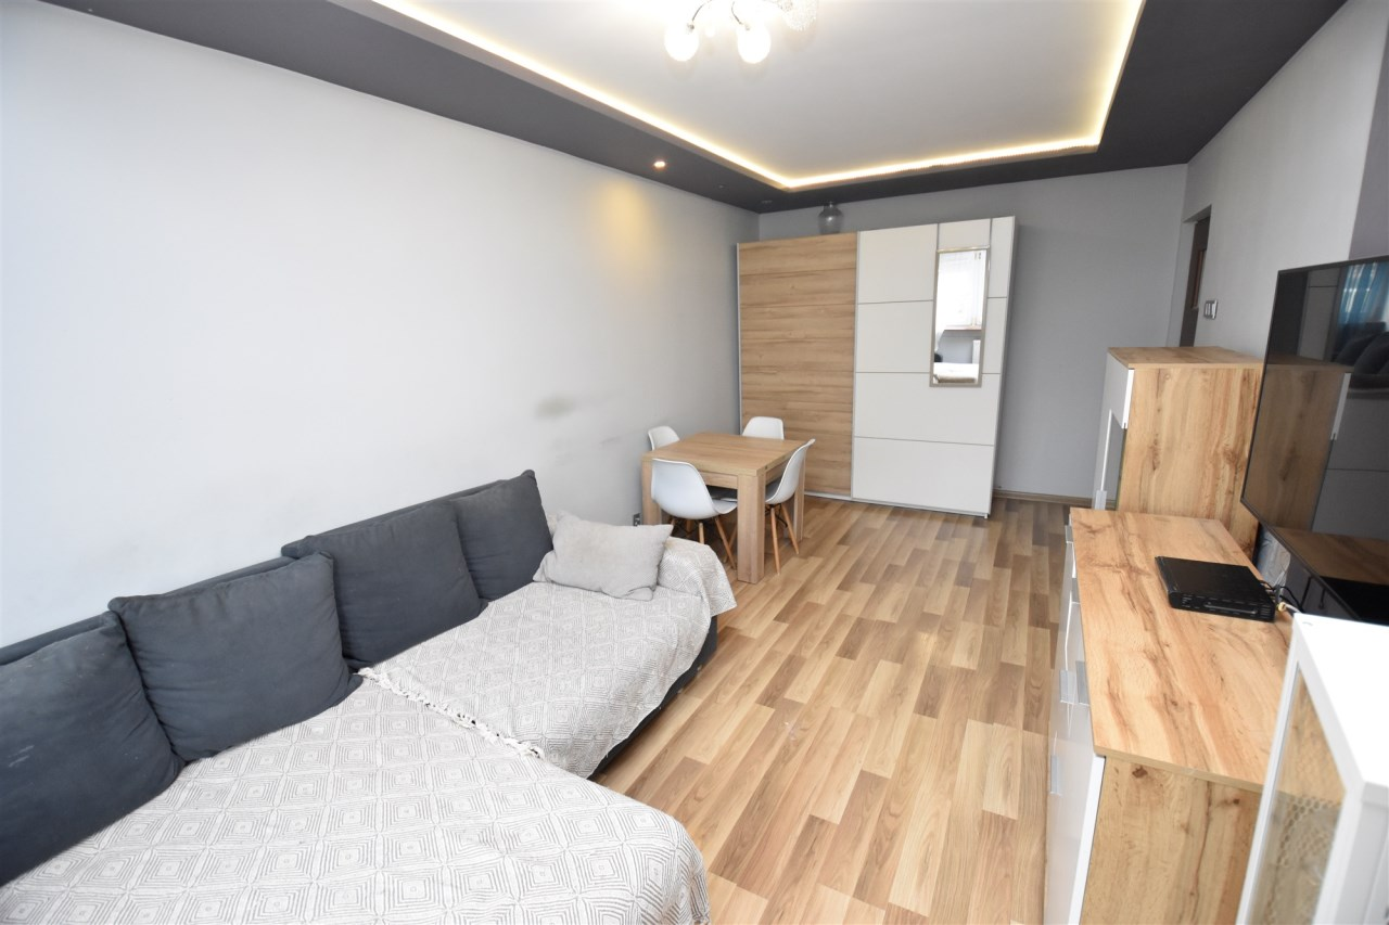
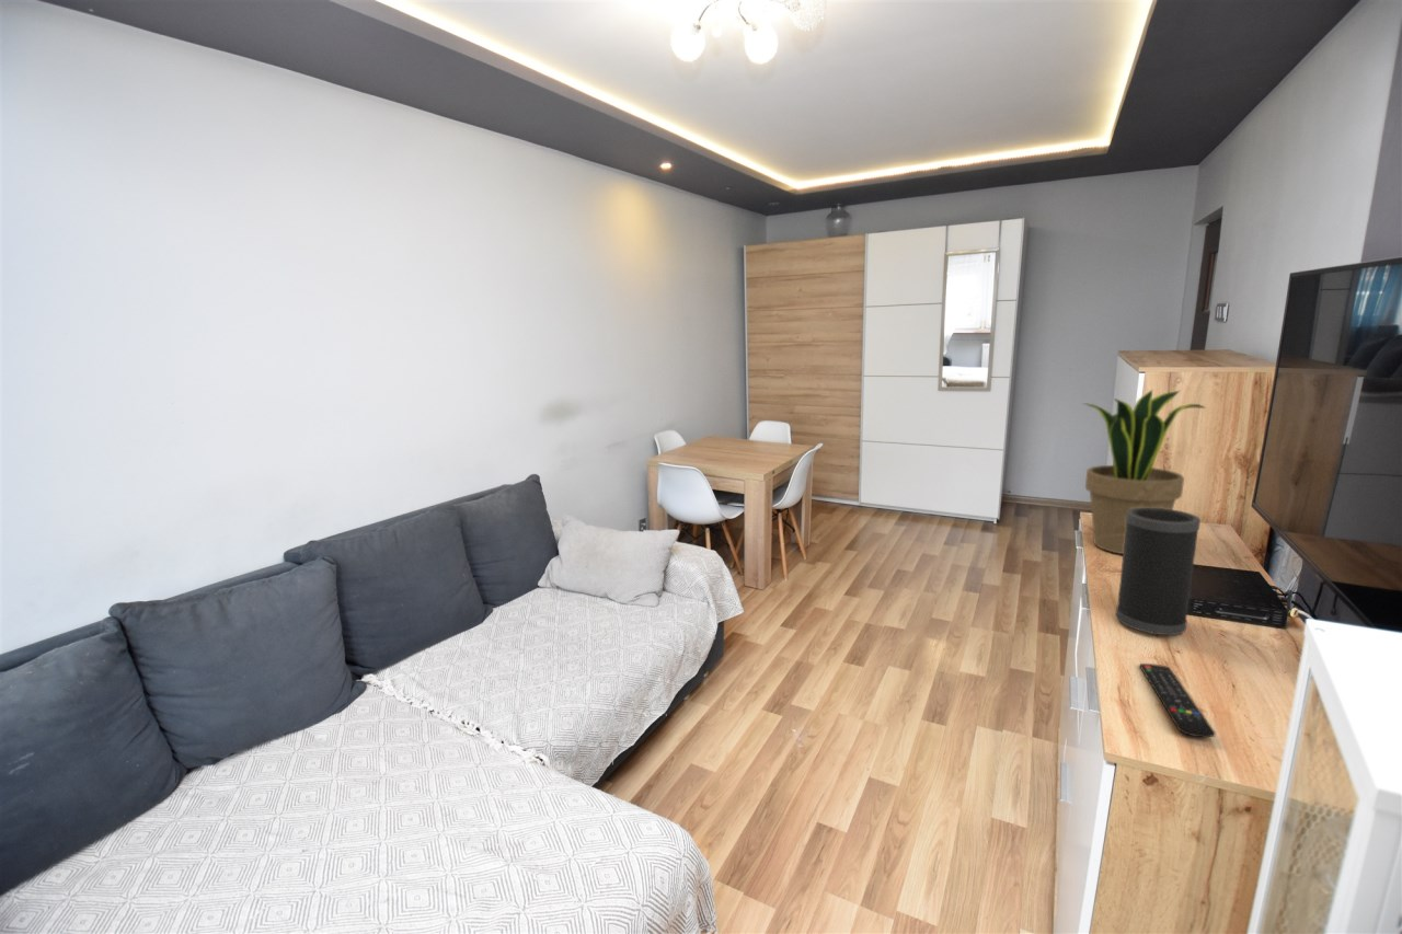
+ potted plant [1081,389,1207,555]
+ speaker [1115,508,1202,636]
+ remote control [1139,662,1217,739]
